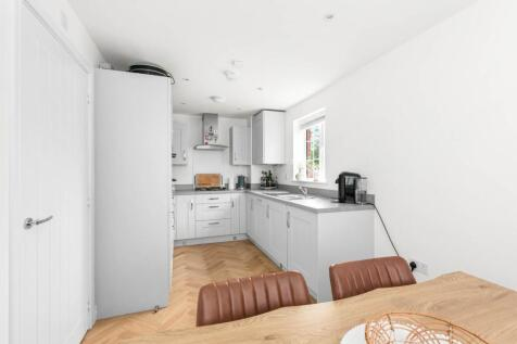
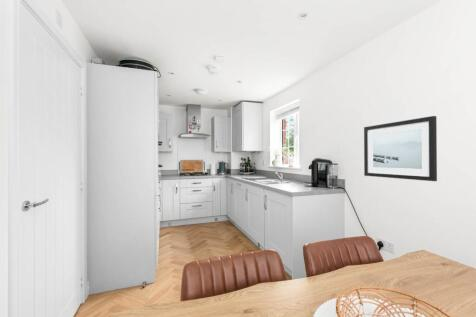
+ wall art [363,115,438,182]
